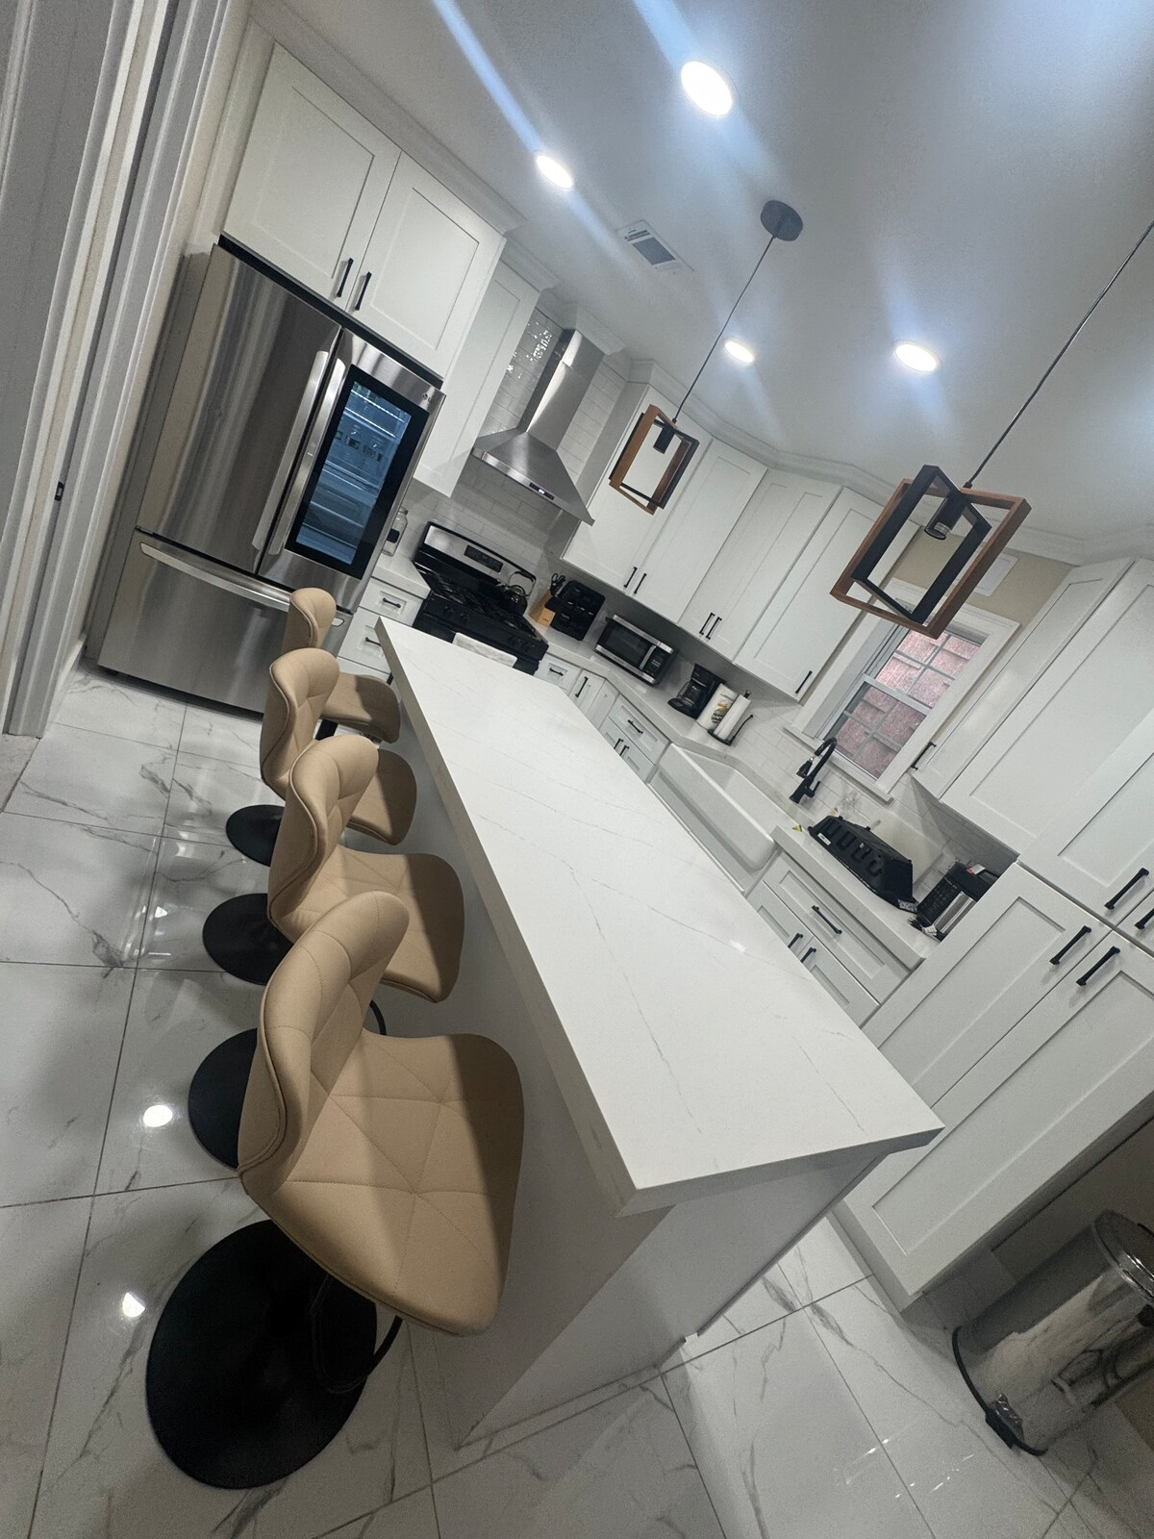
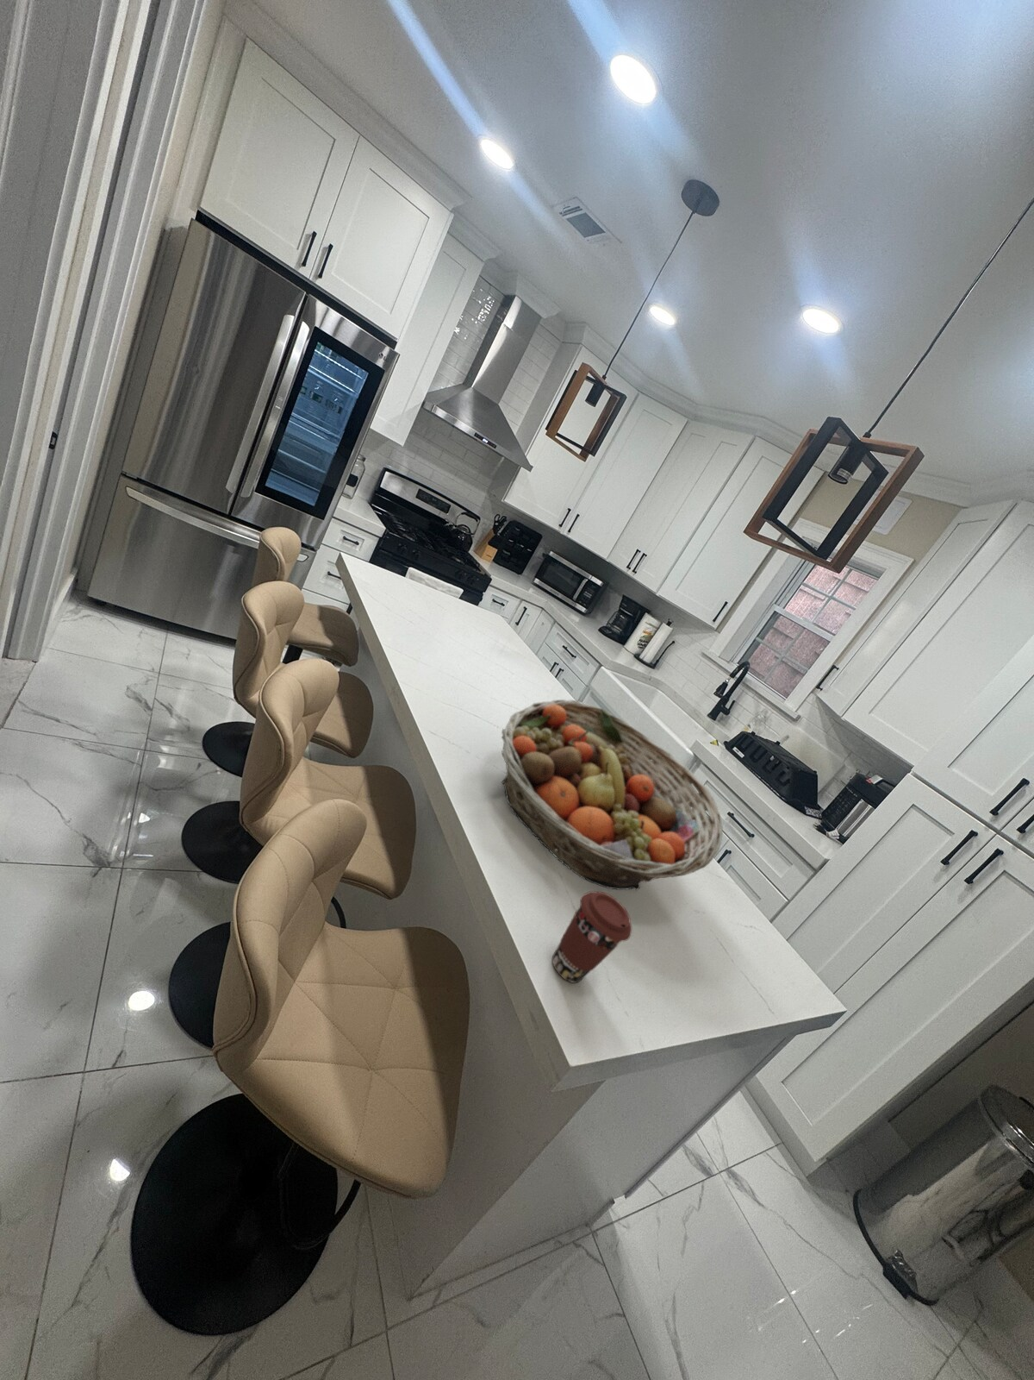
+ fruit basket [501,699,723,891]
+ coffee cup [552,891,632,984]
